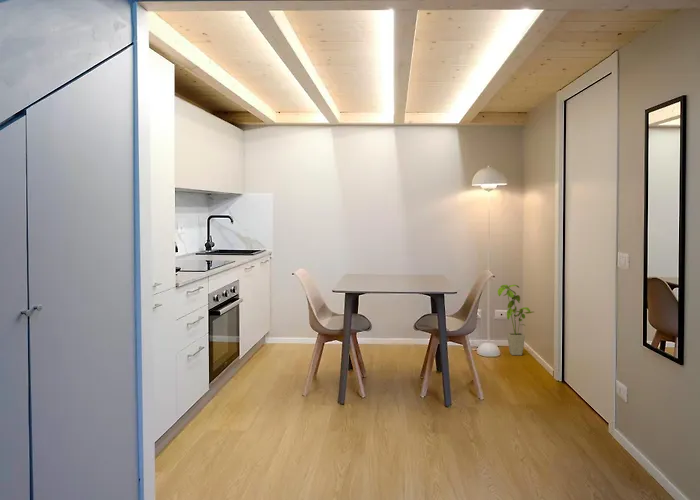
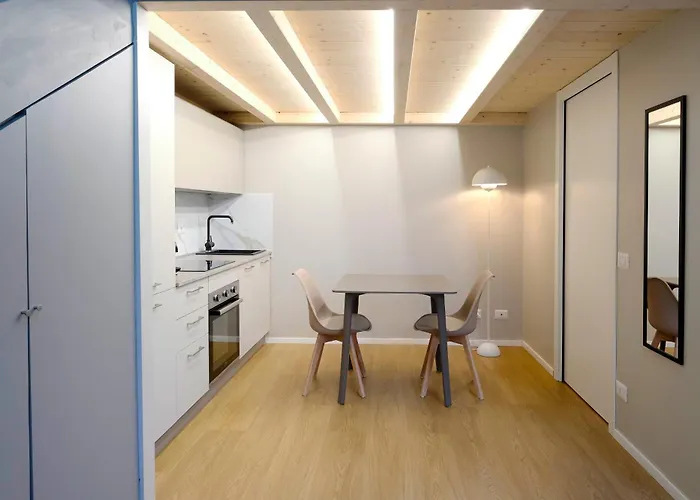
- house plant [497,284,534,356]
